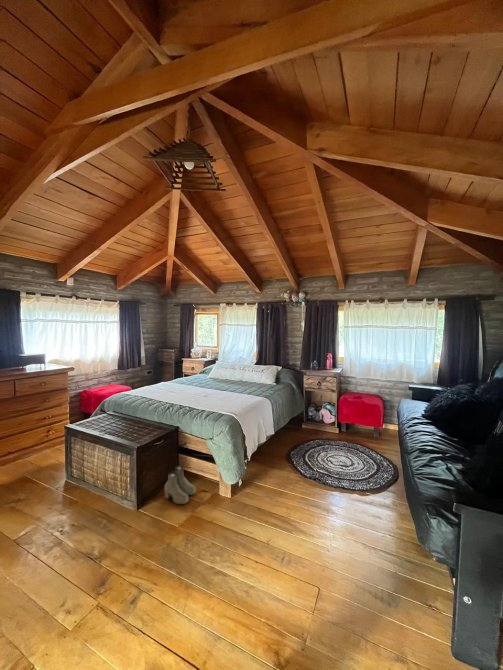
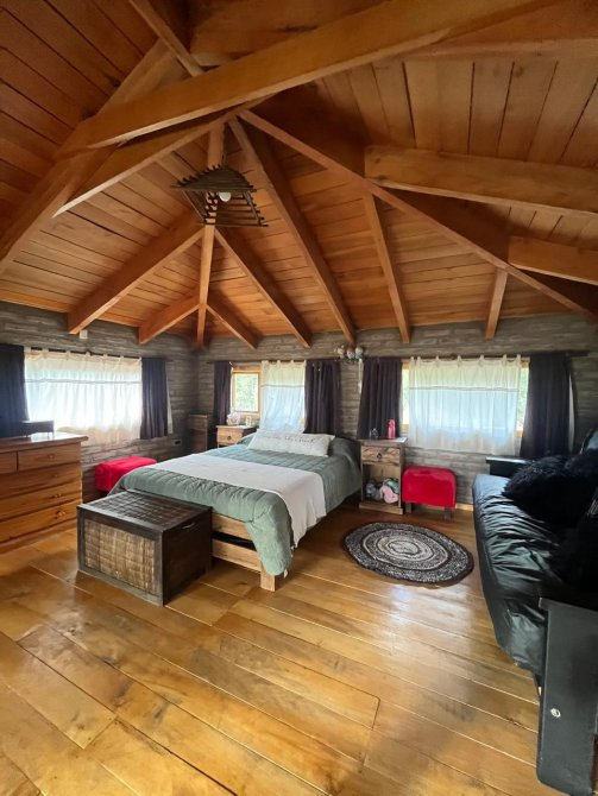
- boots [163,464,197,505]
